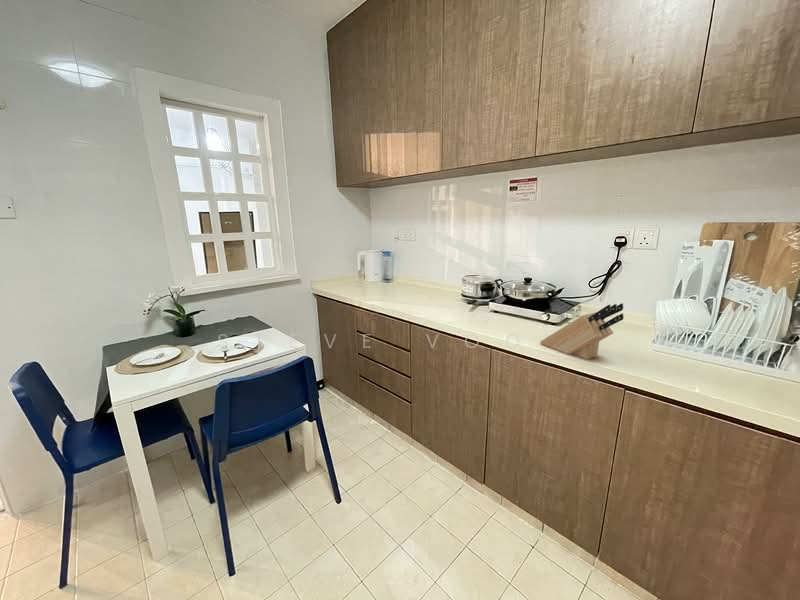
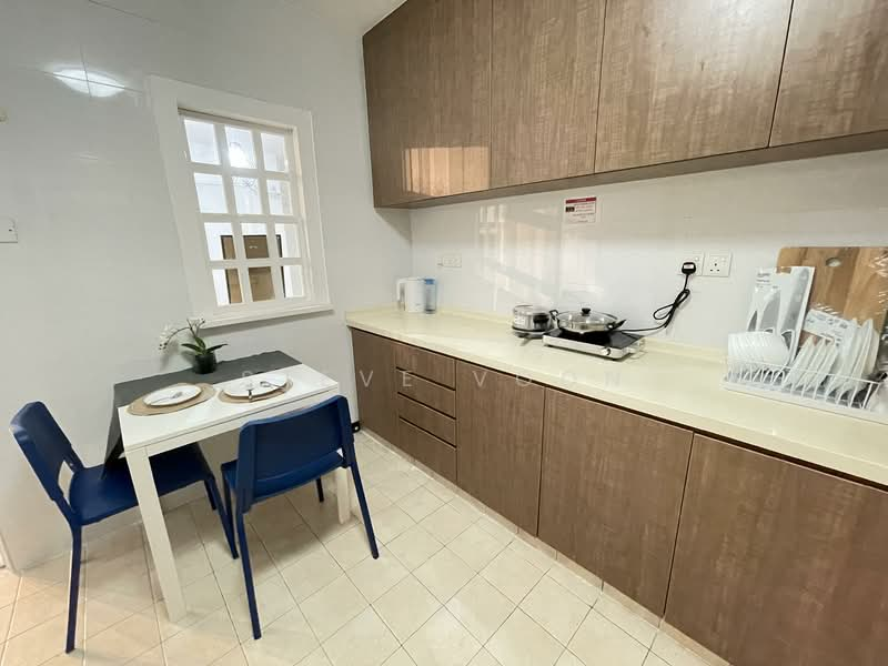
- knife block [539,302,625,360]
